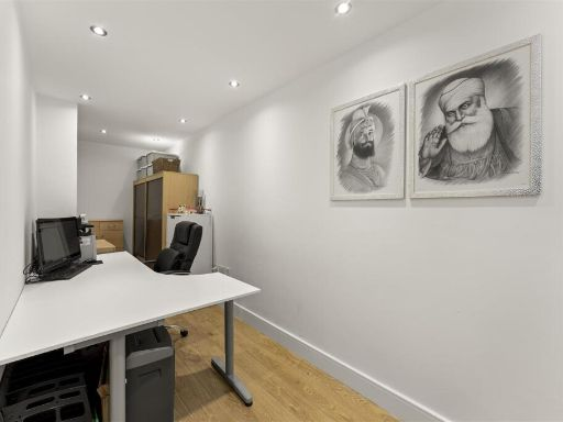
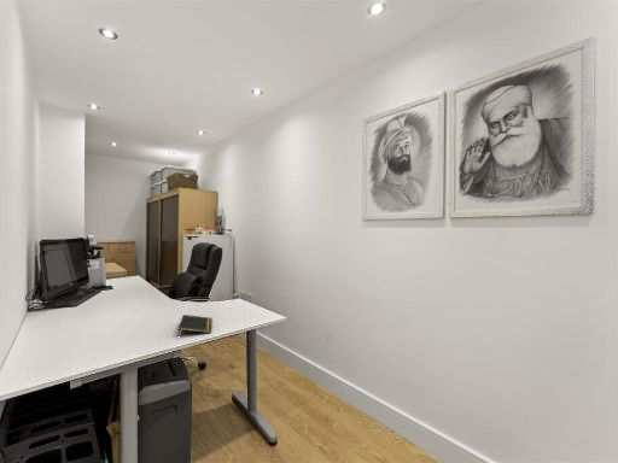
+ notepad [176,313,212,335]
